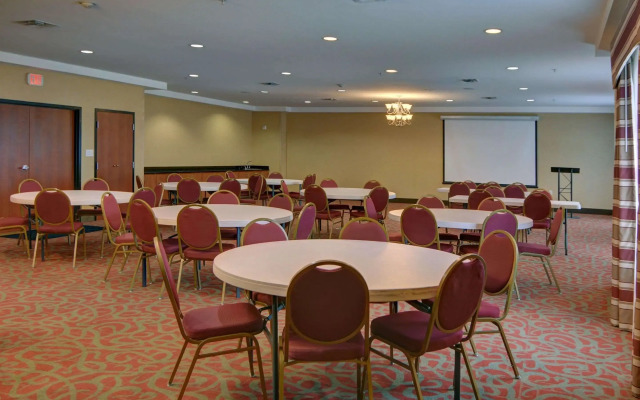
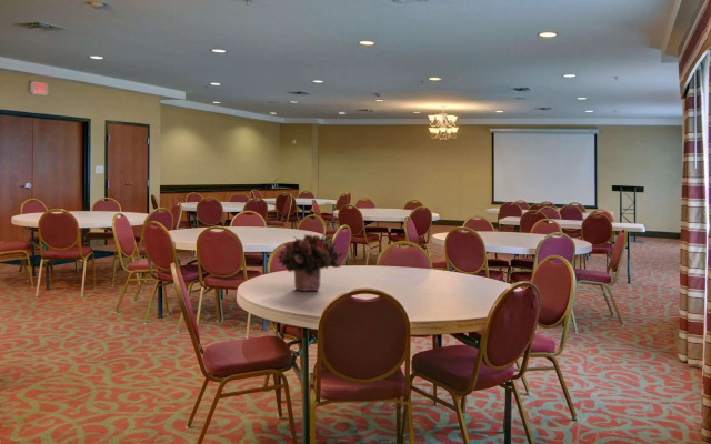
+ bouquet [277,233,344,292]
